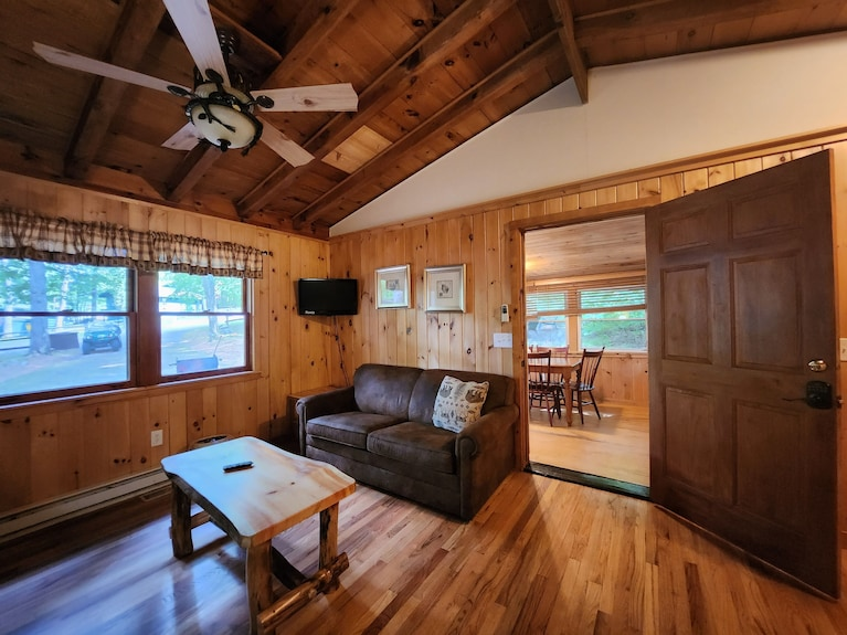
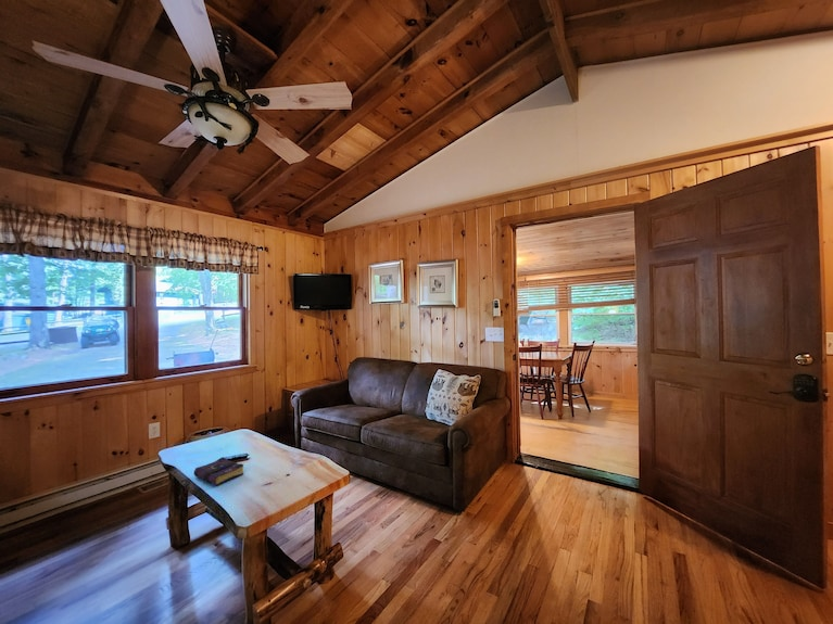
+ book [193,457,244,486]
